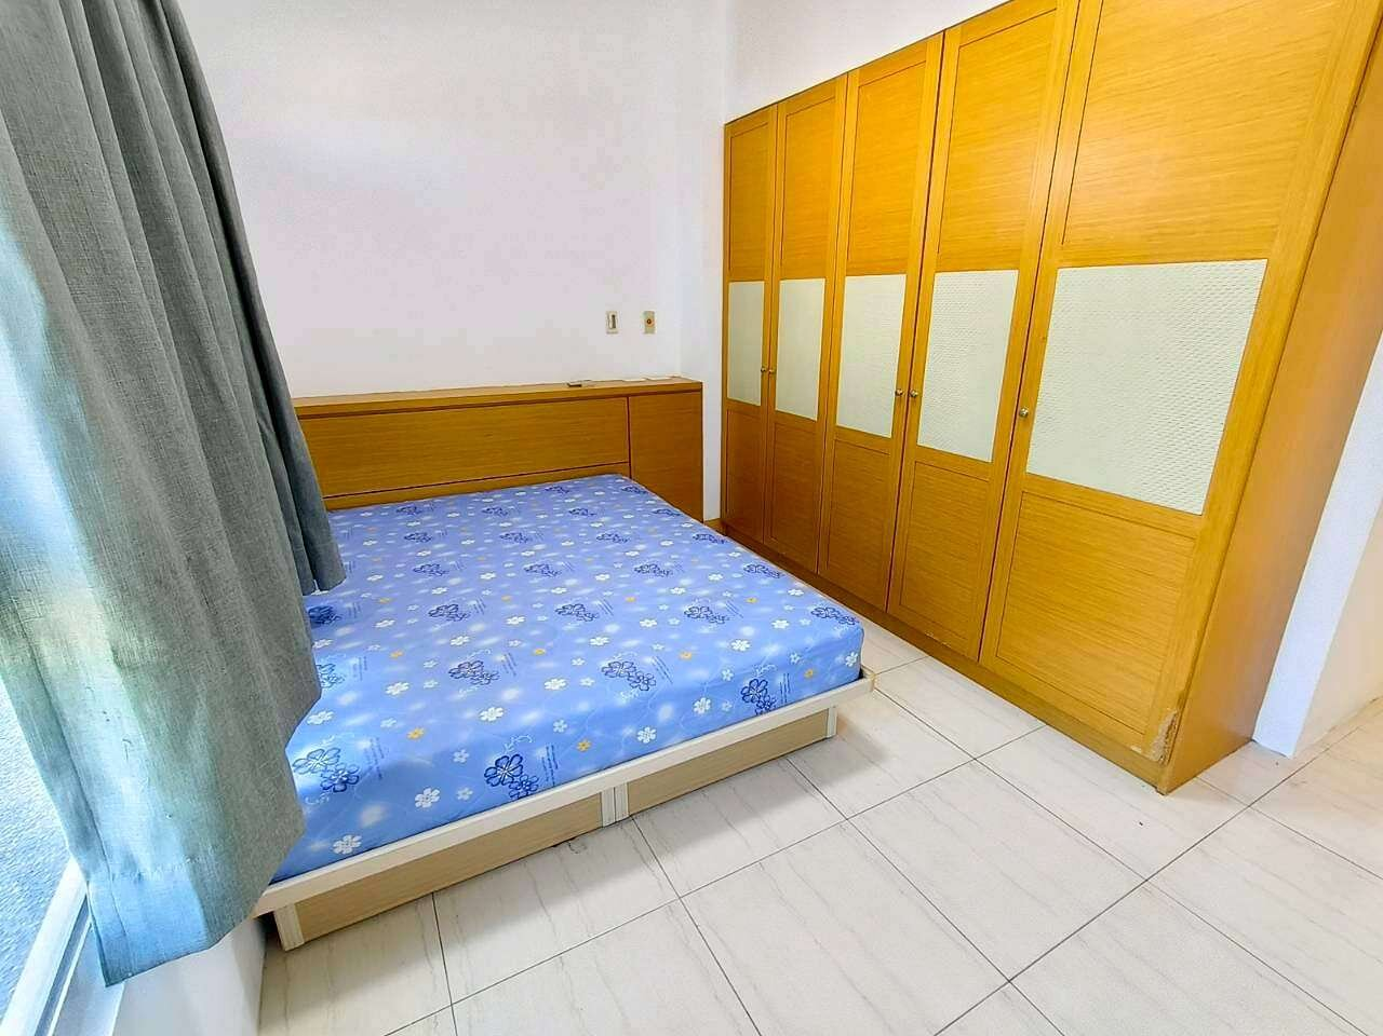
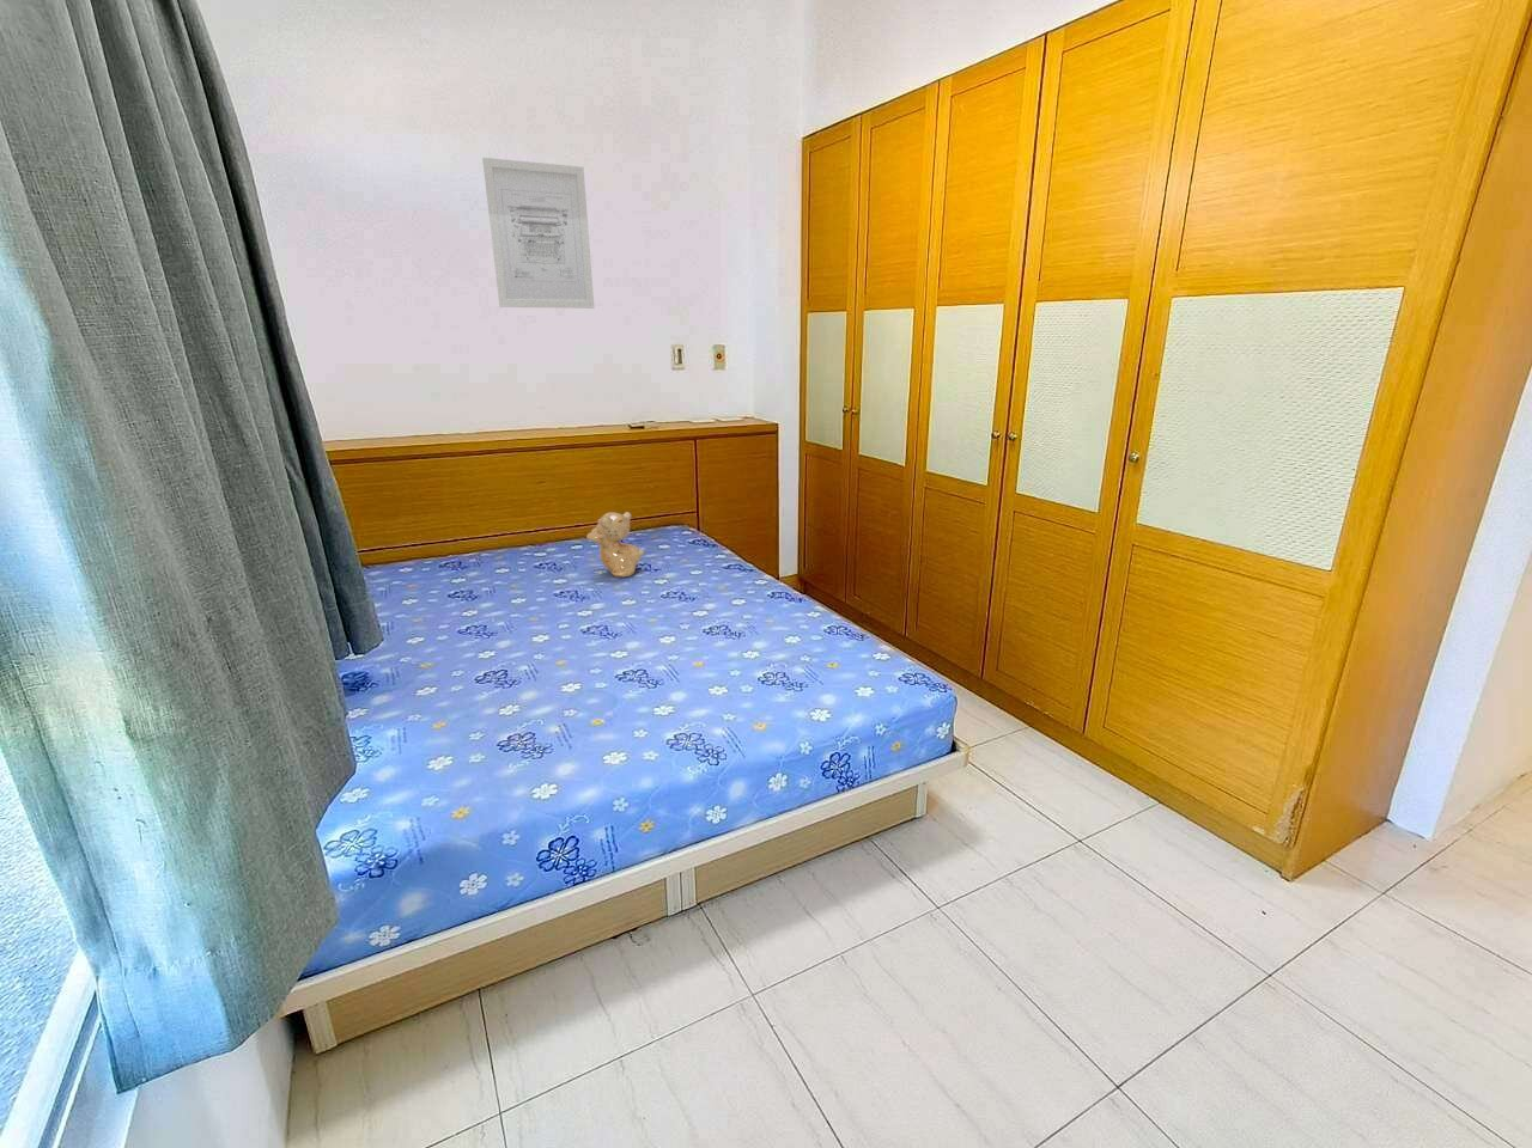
+ teddy bear [585,510,645,579]
+ wall art [481,157,595,310]
